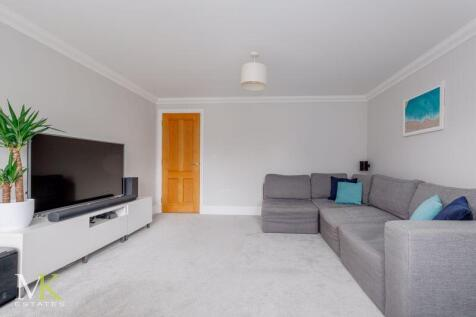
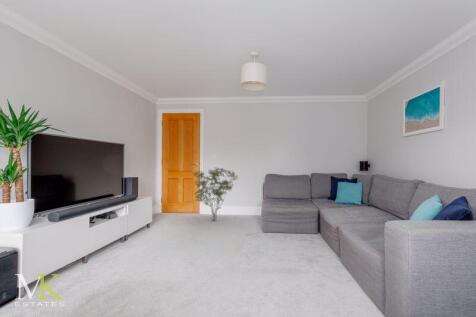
+ shrub [192,167,239,222]
